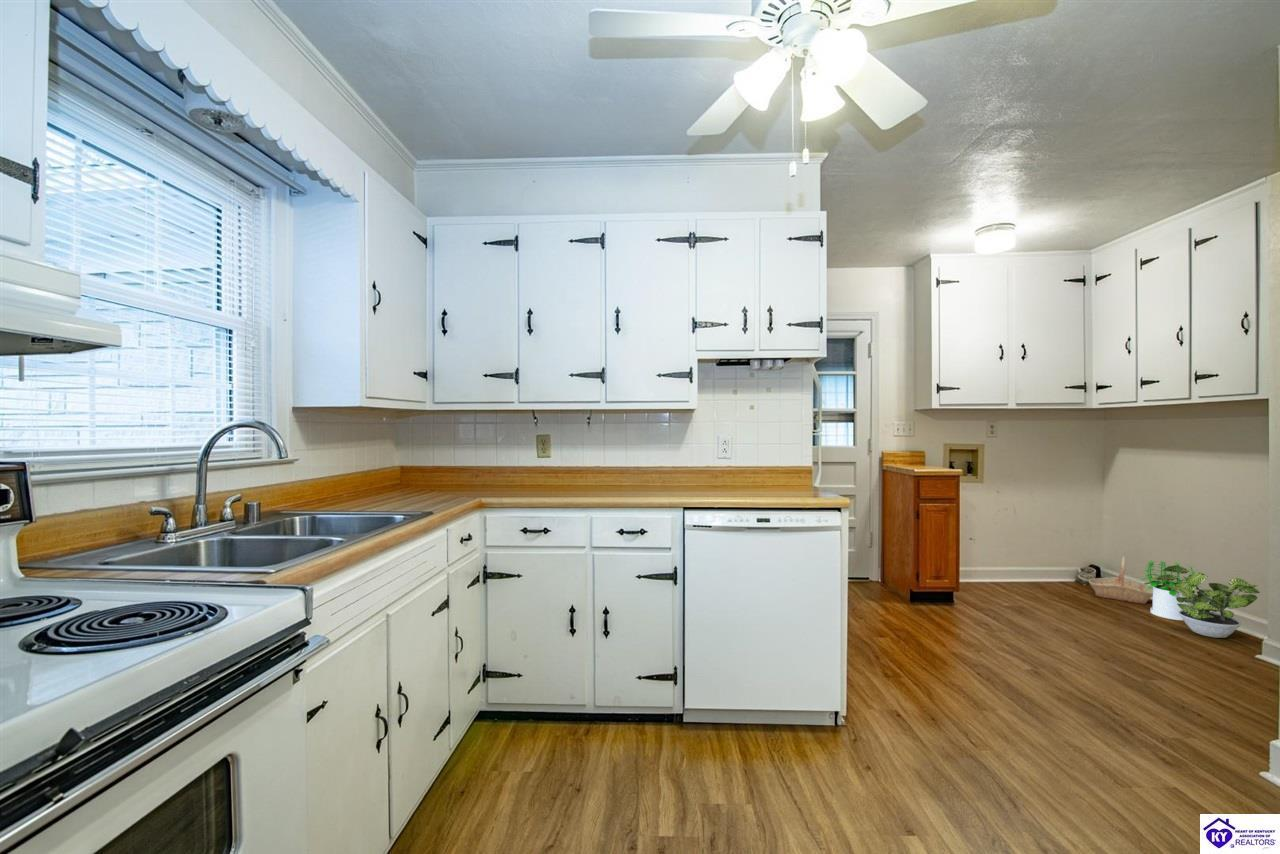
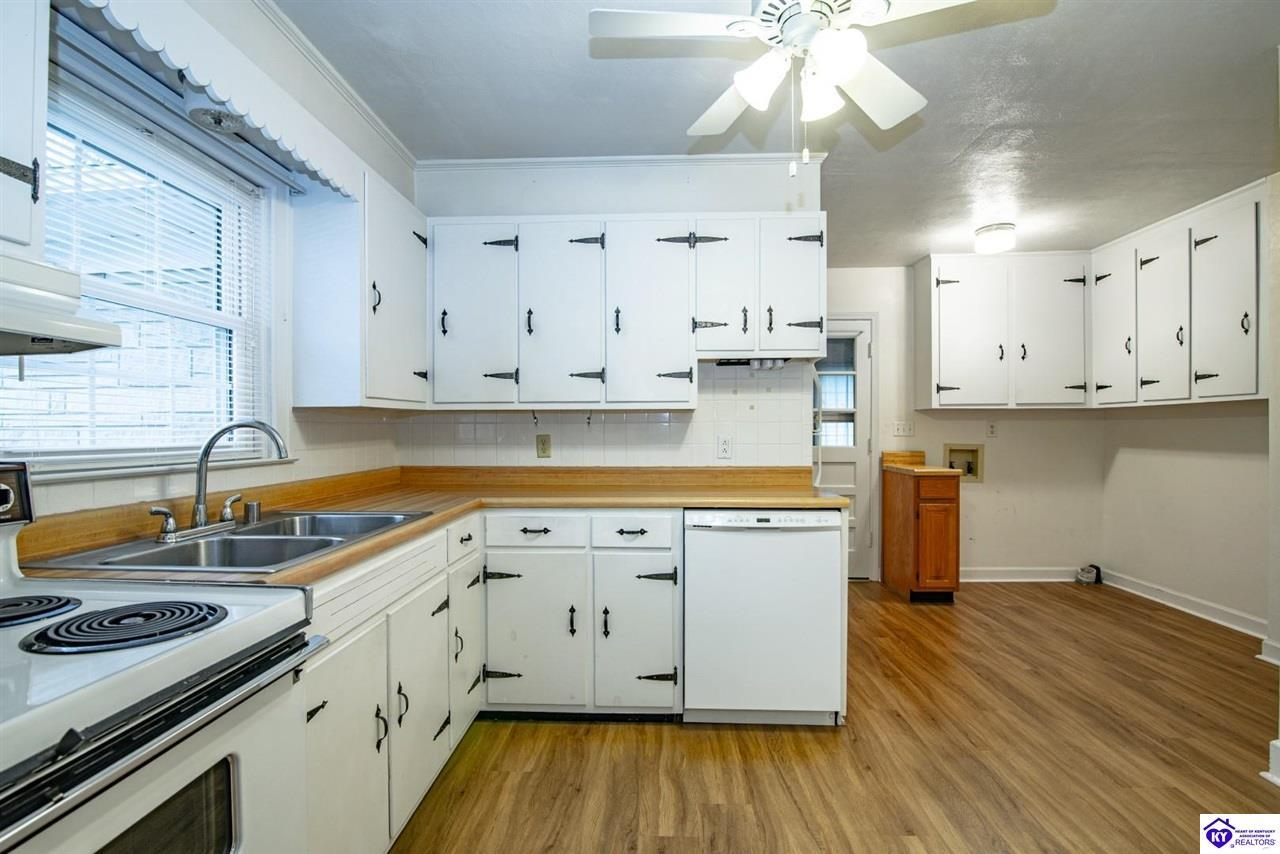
- basket [1088,555,1153,605]
- potted plant [1150,565,1261,639]
- potted plant [1139,560,1202,621]
